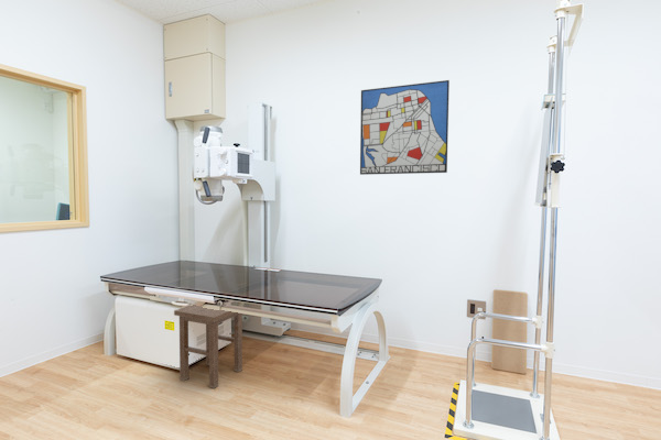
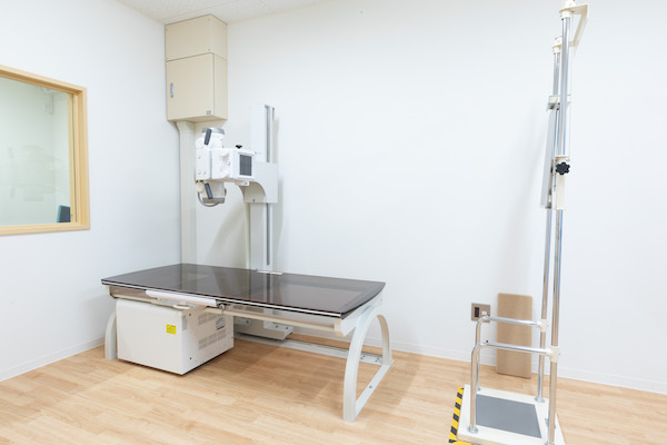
- stool [173,304,243,389]
- wall art [359,79,451,176]
